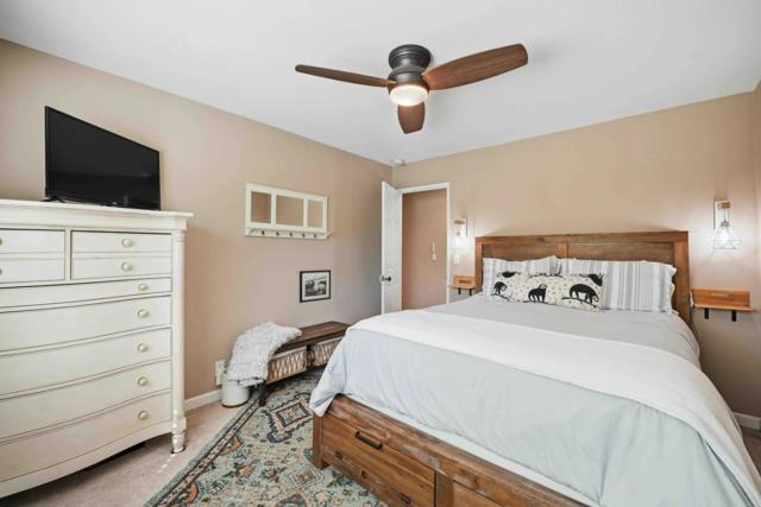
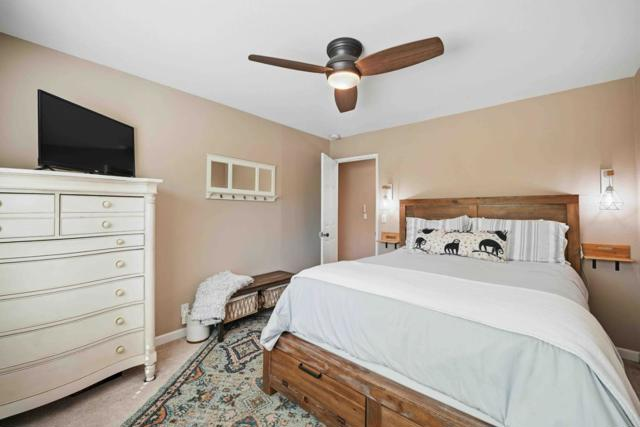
- picture frame [298,268,332,304]
